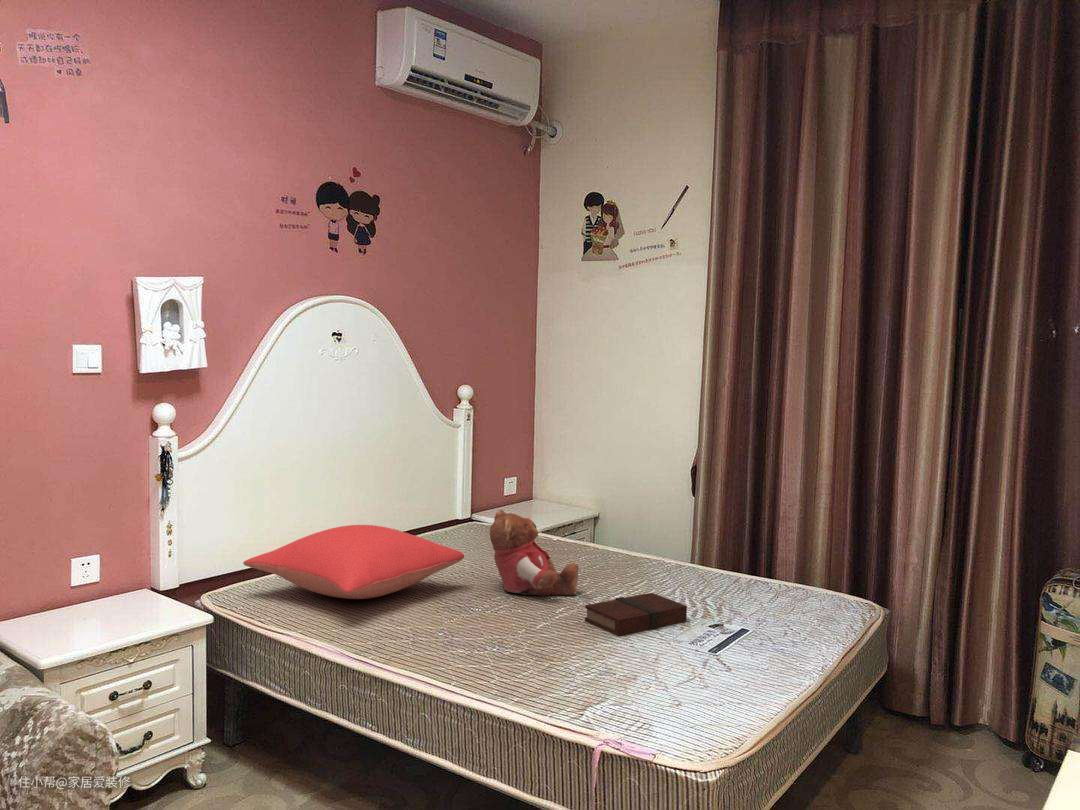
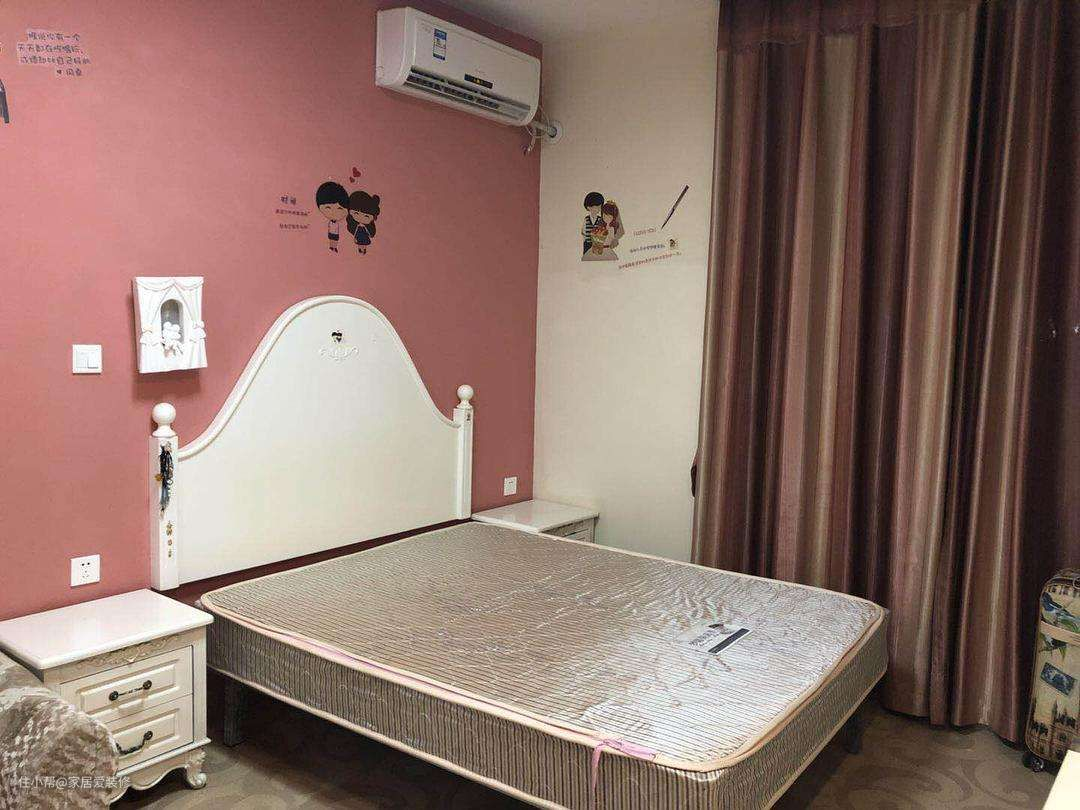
- teddy bear [489,509,580,597]
- book [584,592,688,637]
- pillow [242,524,465,600]
